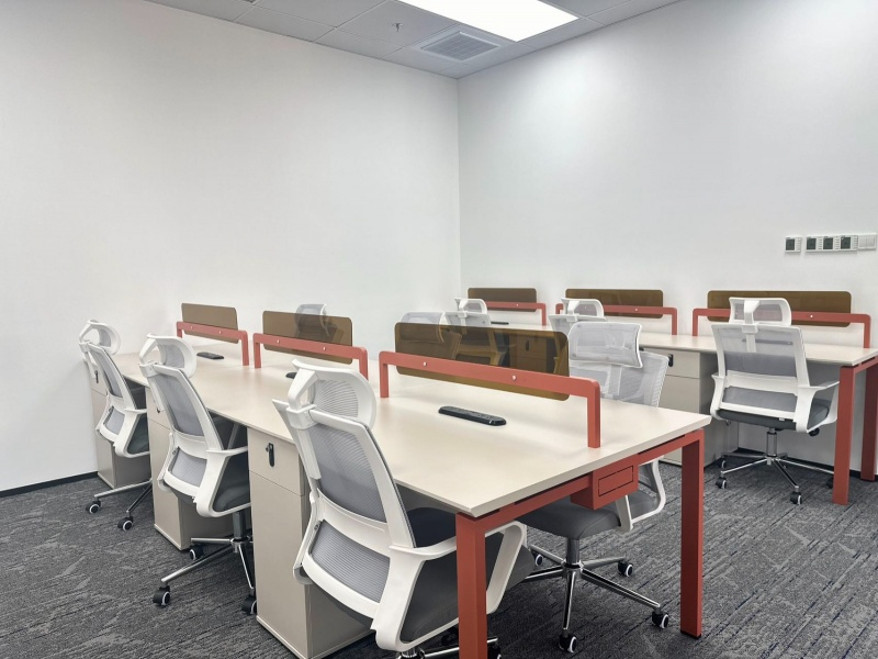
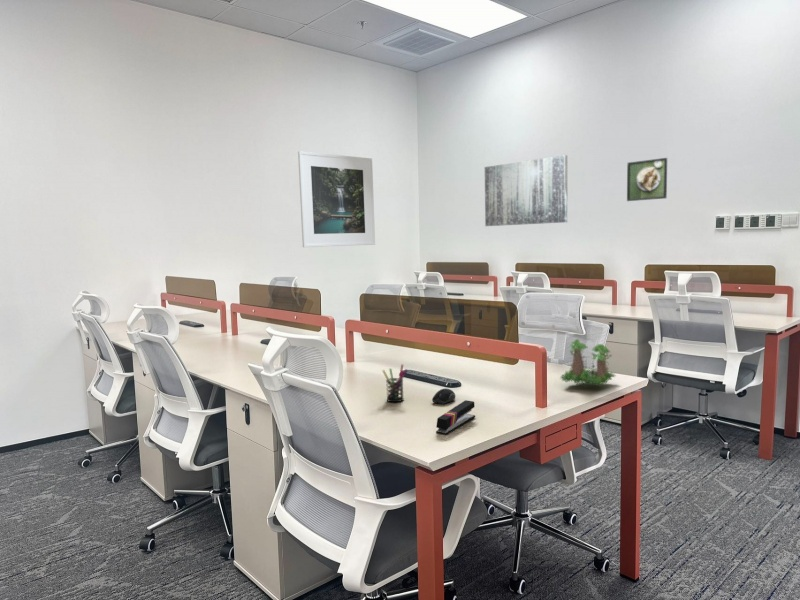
+ wall art [484,154,568,227]
+ pen holder [381,363,409,403]
+ computer mouse [431,387,456,405]
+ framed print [626,157,668,202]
+ plant [559,328,618,387]
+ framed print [297,150,376,248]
+ stapler [435,399,476,436]
